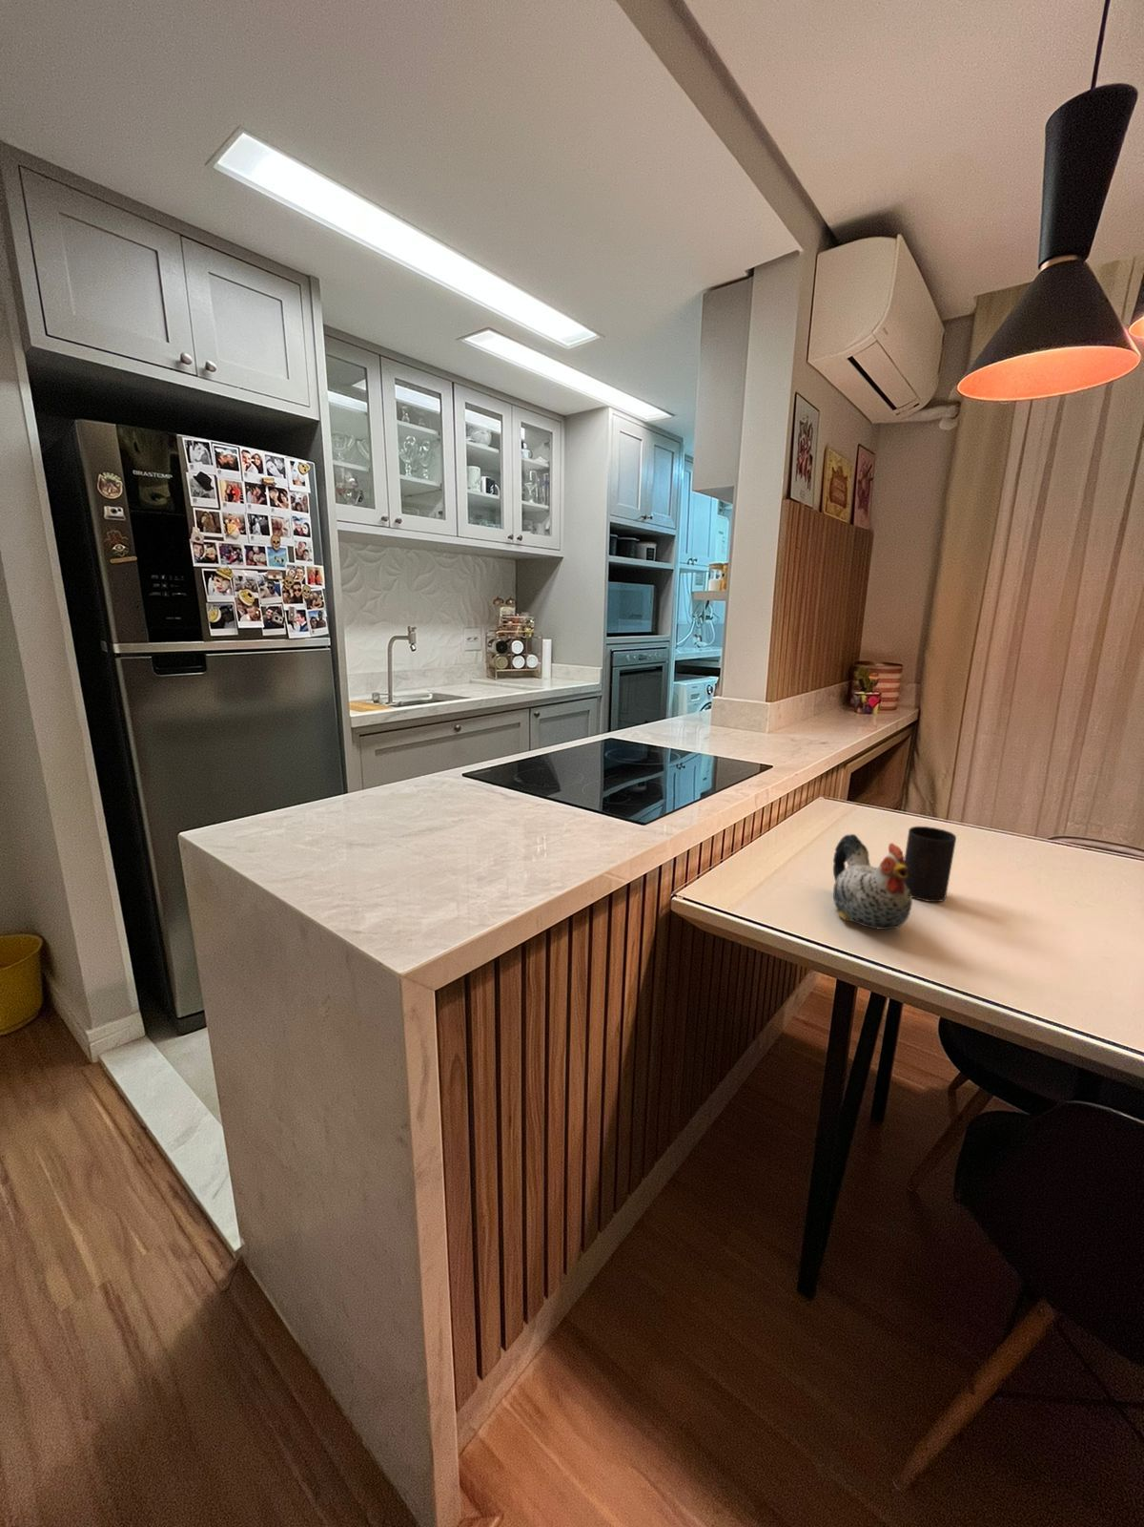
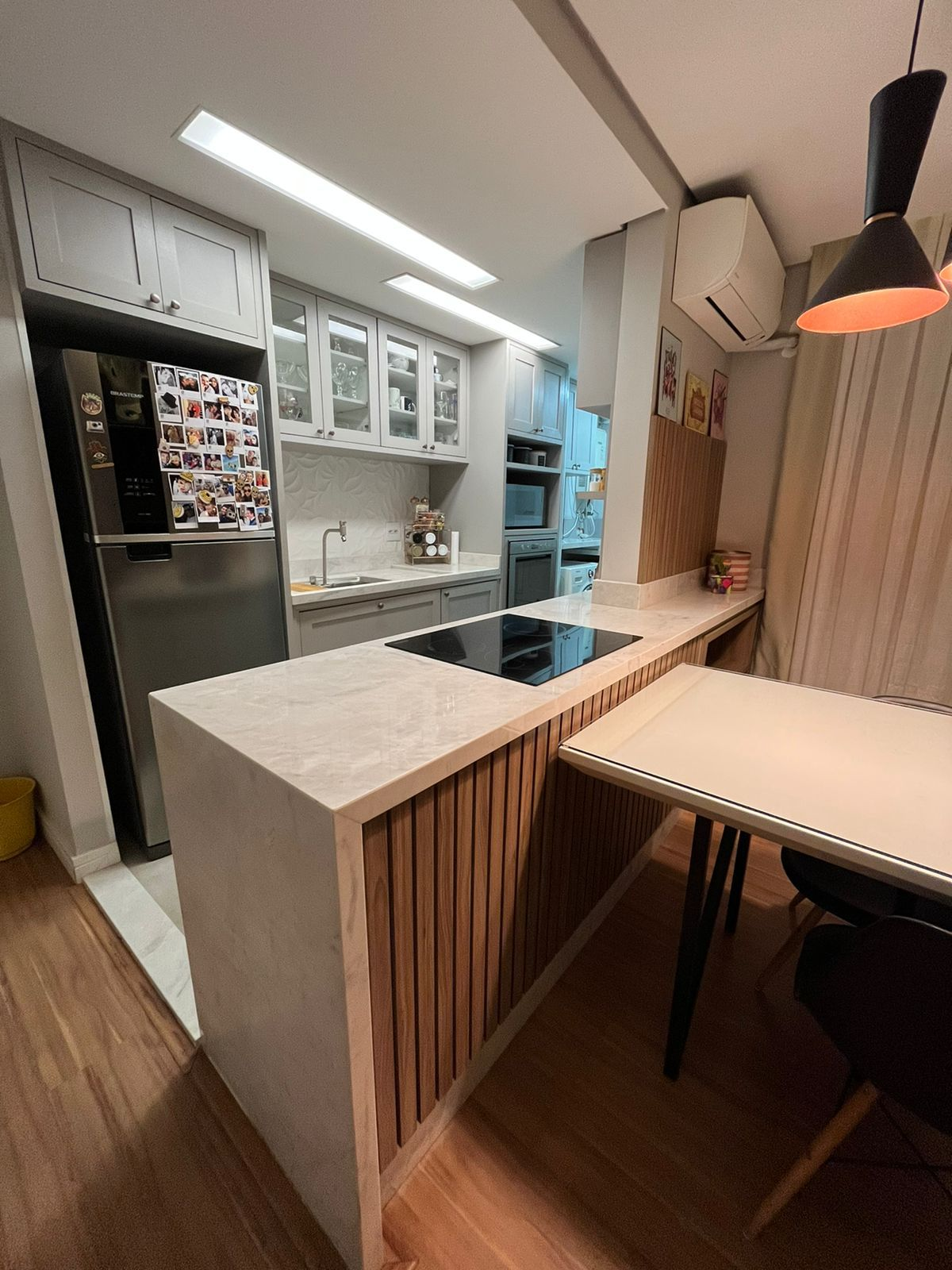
- chicken figurine [833,833,913,931]
- cup [902,826,958,903]
